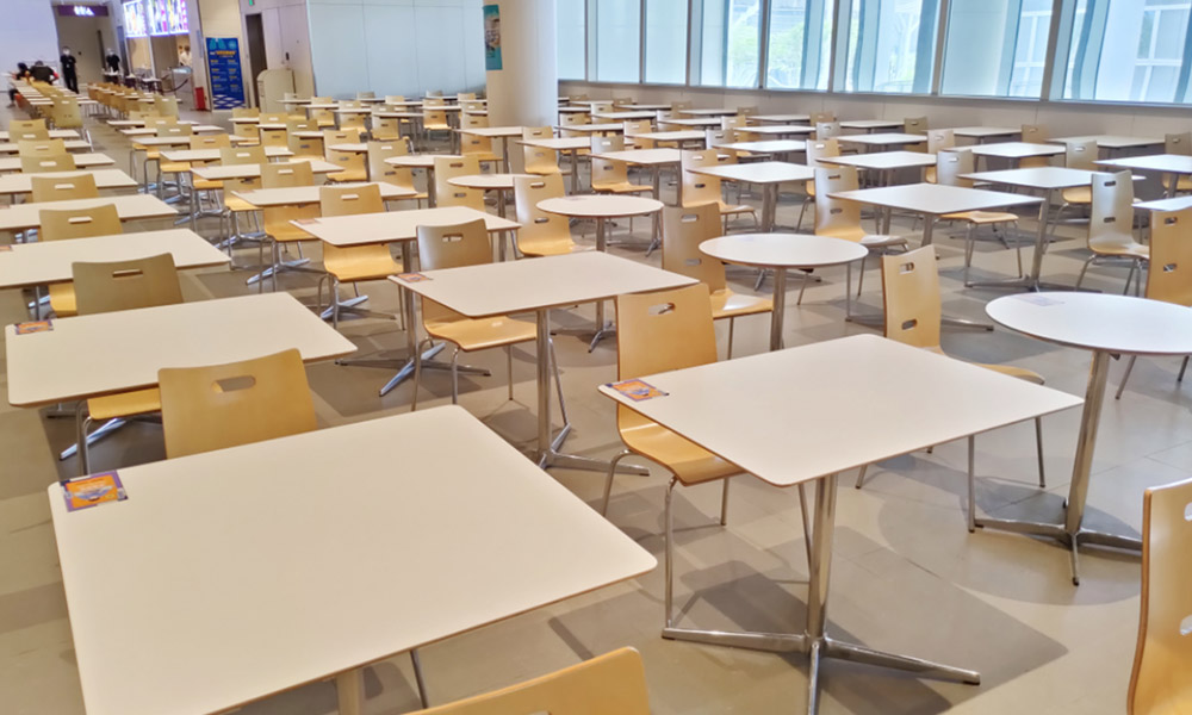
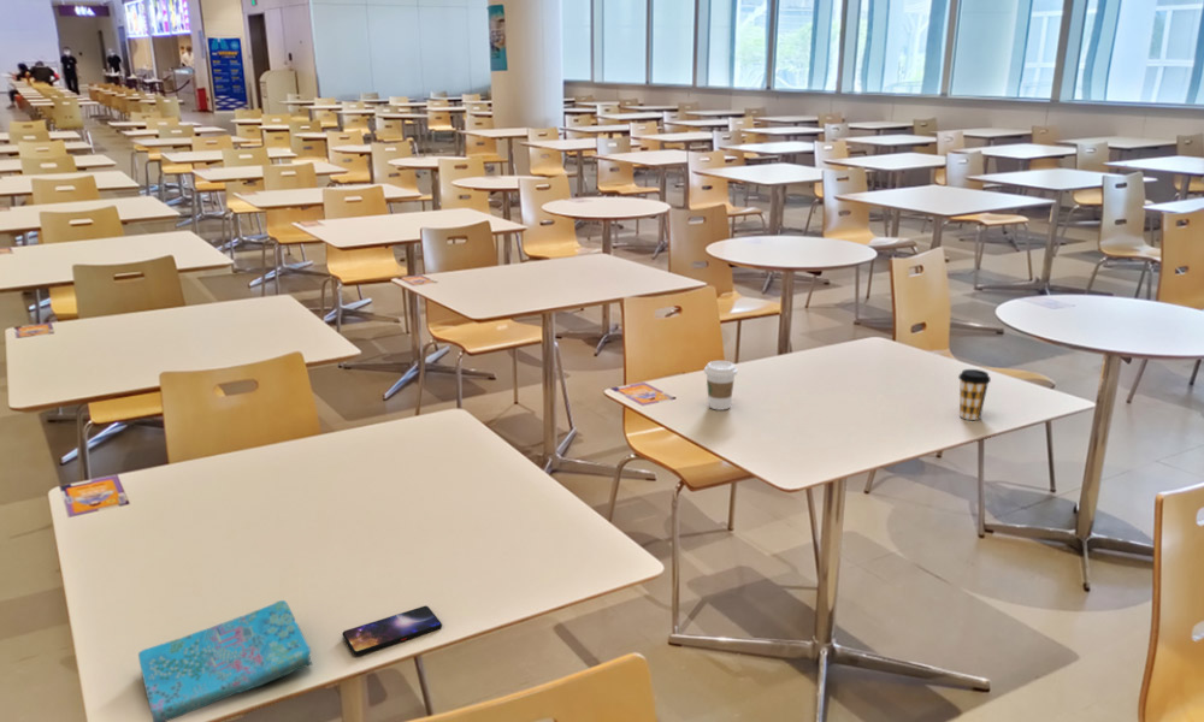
+ cover [137,599,313,722]
+ smartphone [341,605,443,657]
+ coffee cup [703,360,738,412]
+ coffee cup [957,368,992,421]
